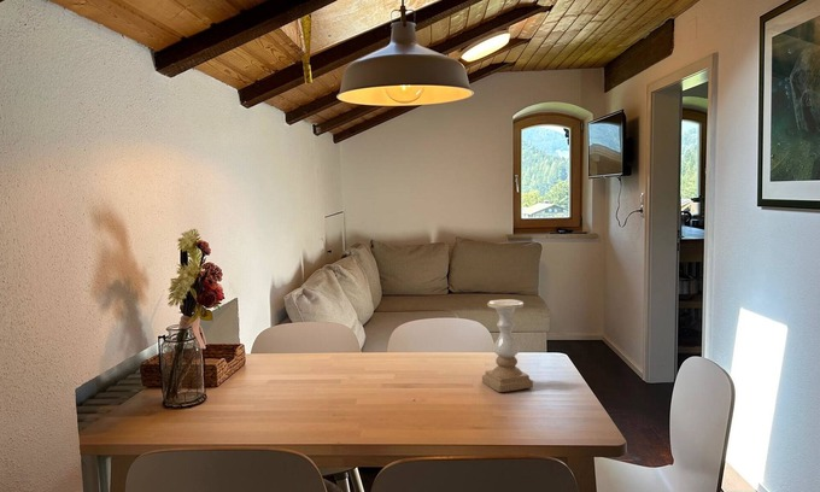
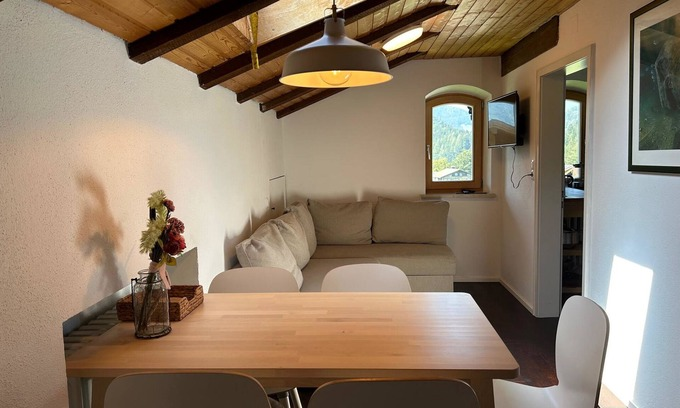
- candle holder [481,299,534,393]
